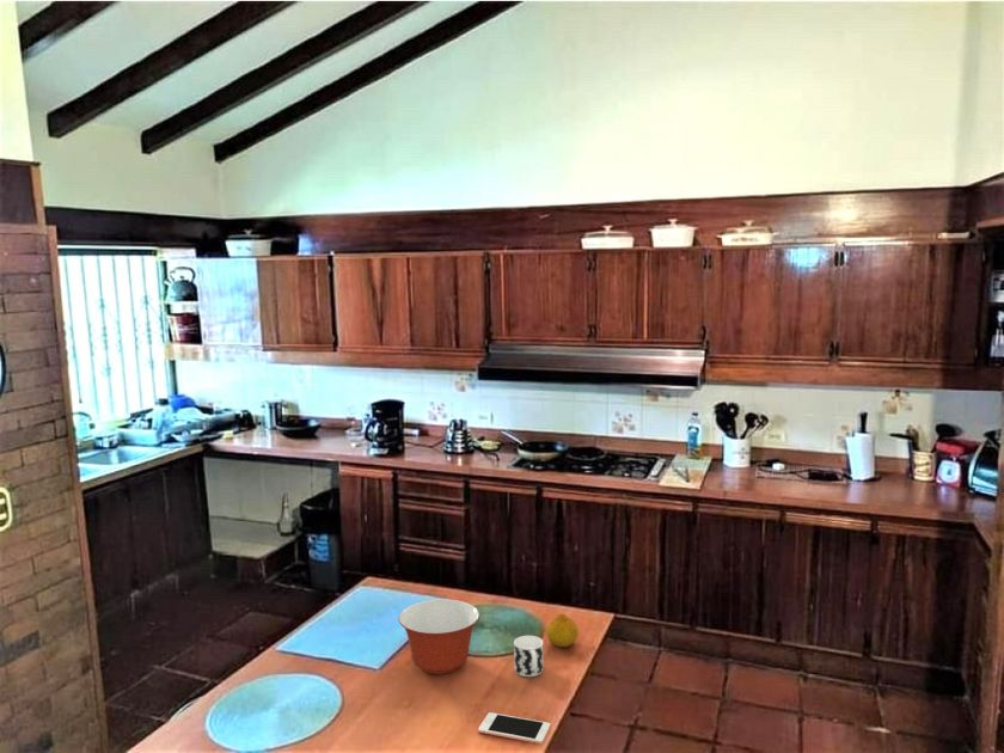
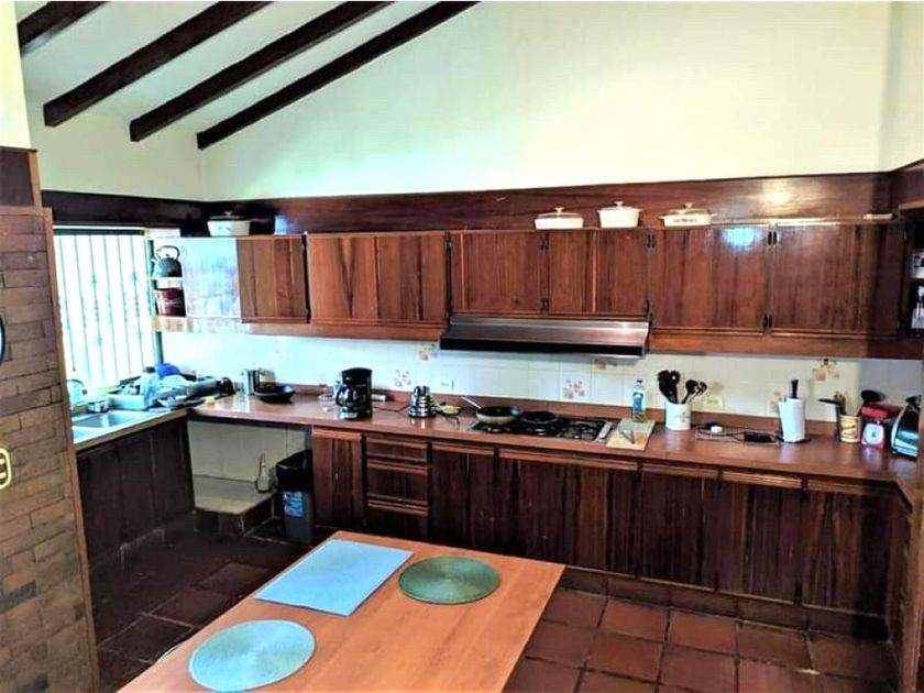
- mixing bowl [398,598,480,675]
- fruit [545,613,580,648]
- cup [513,635,544,678]
- cell phone [477,711,551,745]
